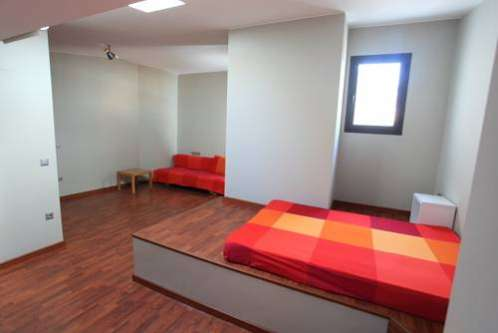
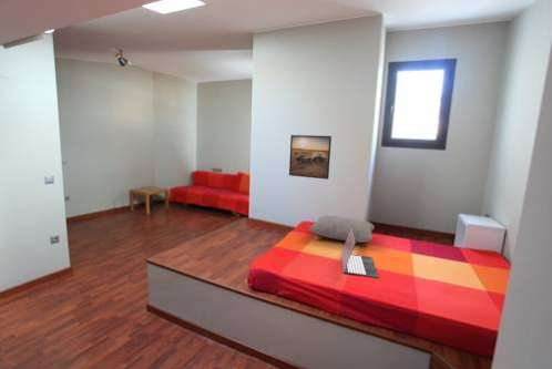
+ cushion [308,214,376,244]
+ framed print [288,134,333,181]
+ laptop [340,228,380,279]
